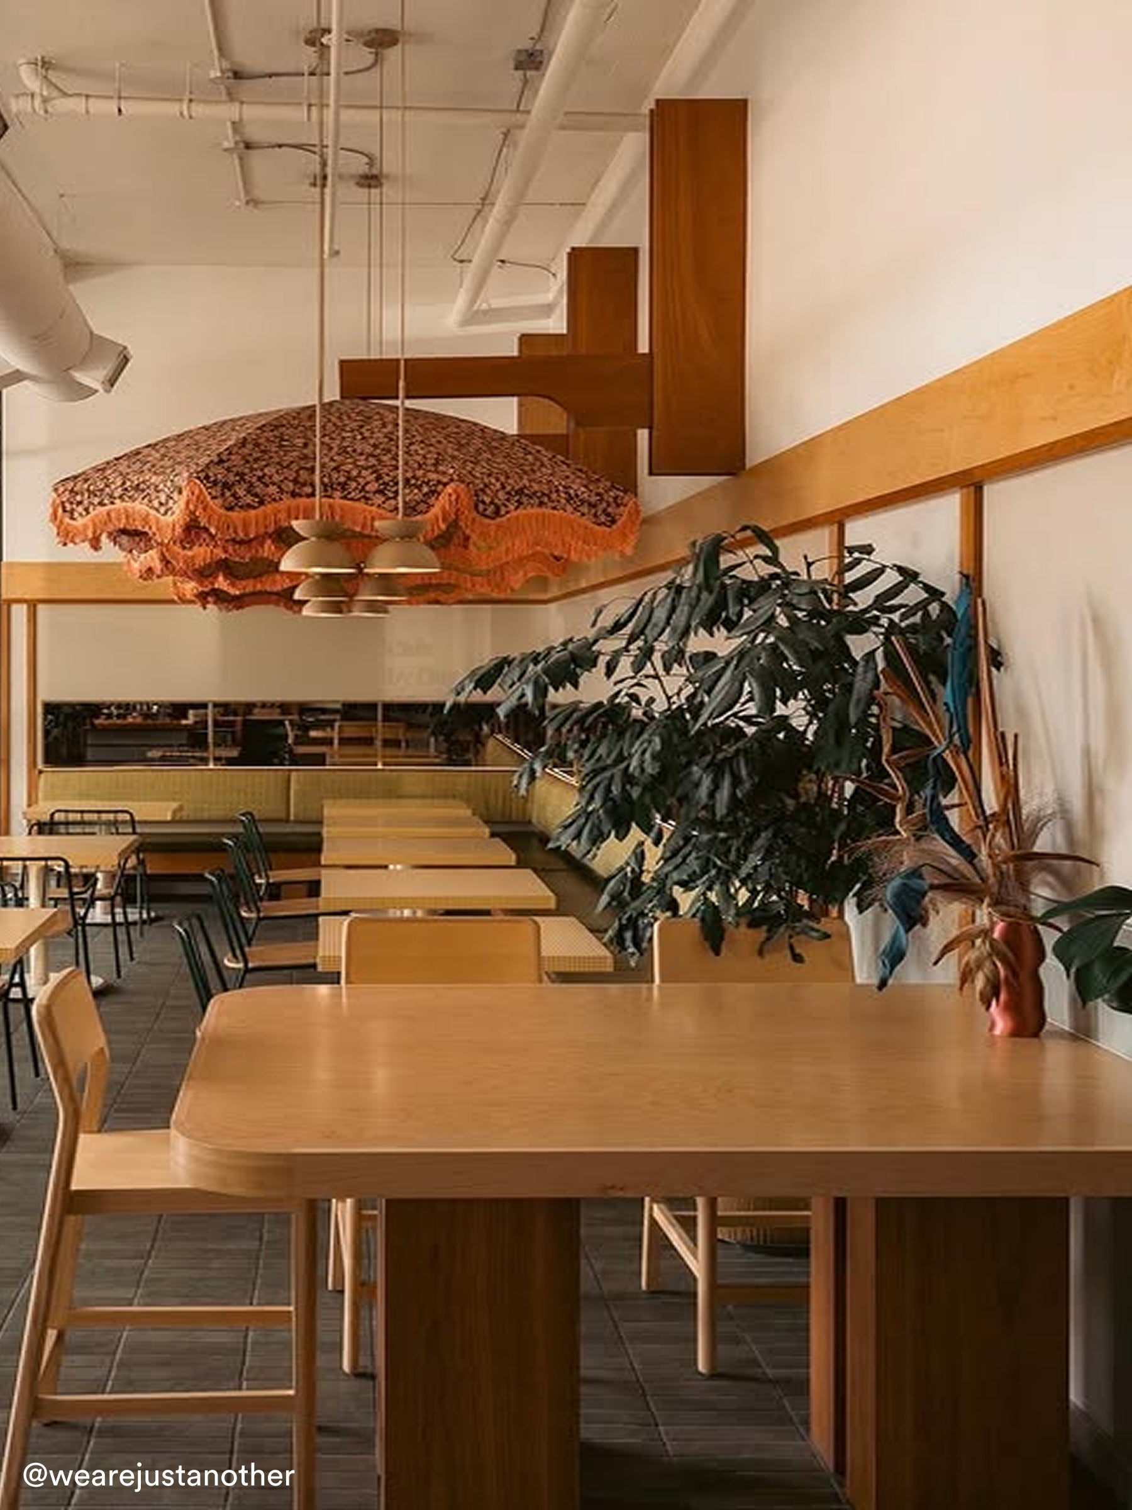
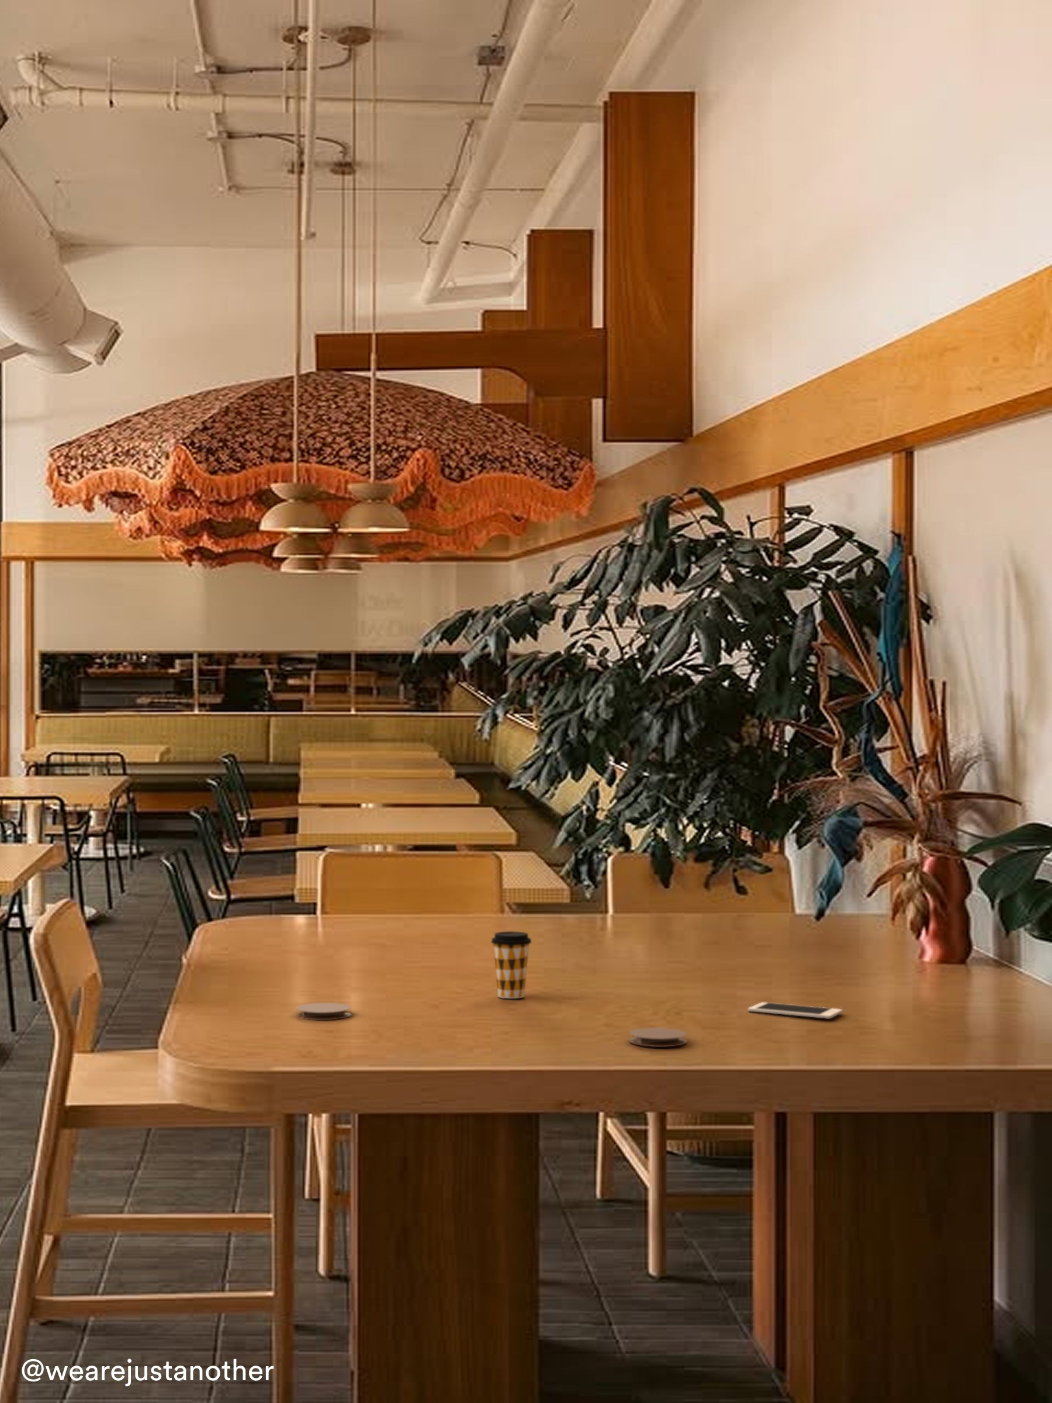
+ coffee cup [491,930,532,999]
+ coaster [629,1027,688,1047]
+ coaster [295,1002,351,1021]
+ cell phone [747,1002,843,1020]
